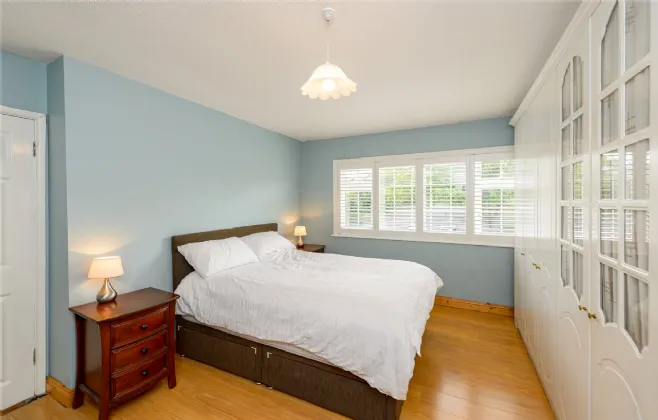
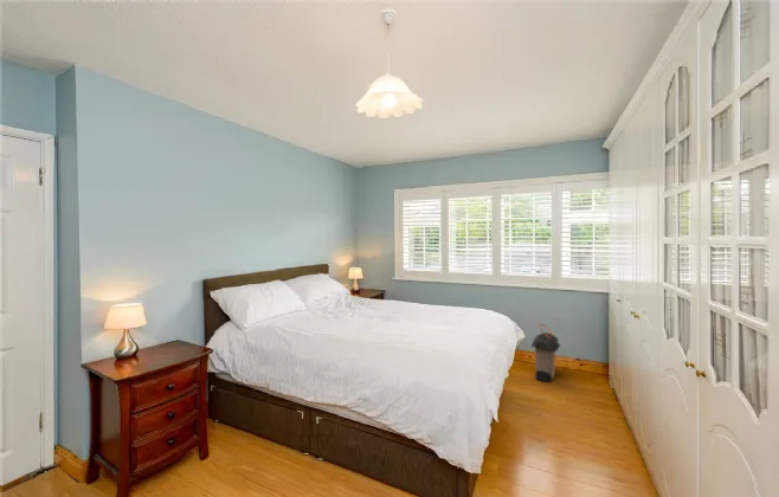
+ laundry hamper [530,322,561,383]
